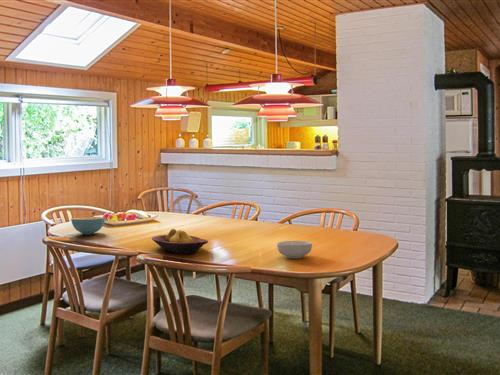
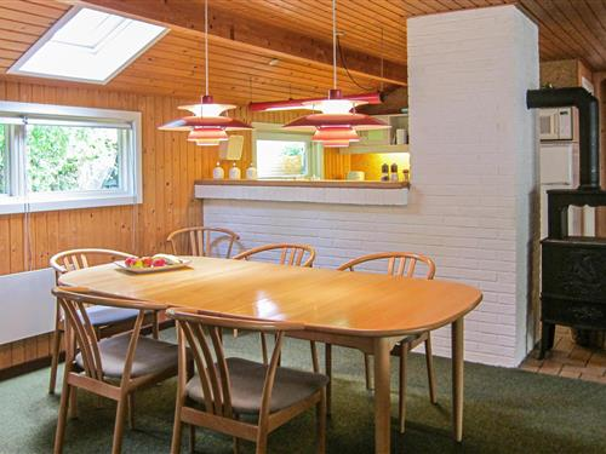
- cereal bowl [276,240,313,259]
- fruit bowl [151,228,209,255]
- cereal bowl [70,216,106,236]
